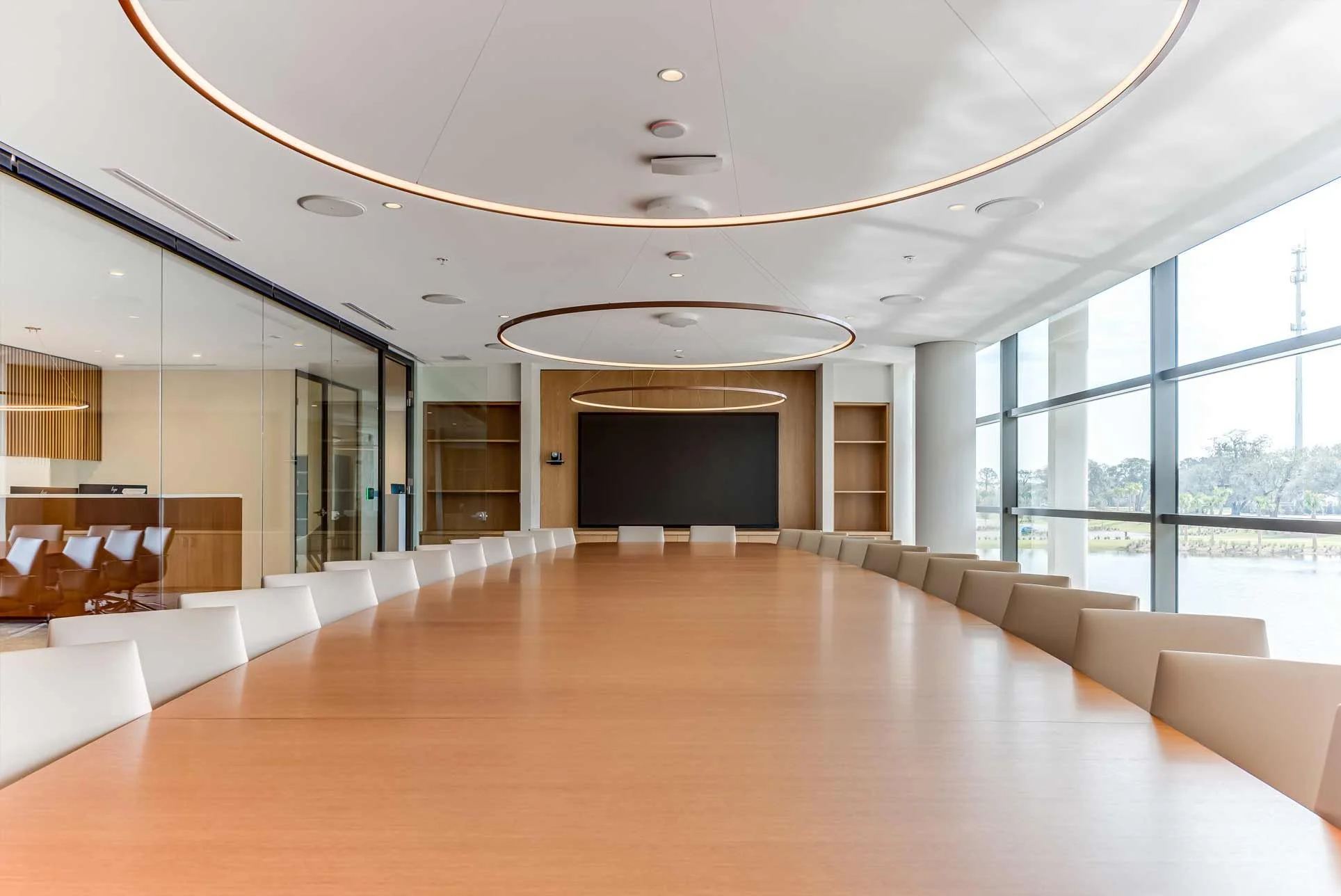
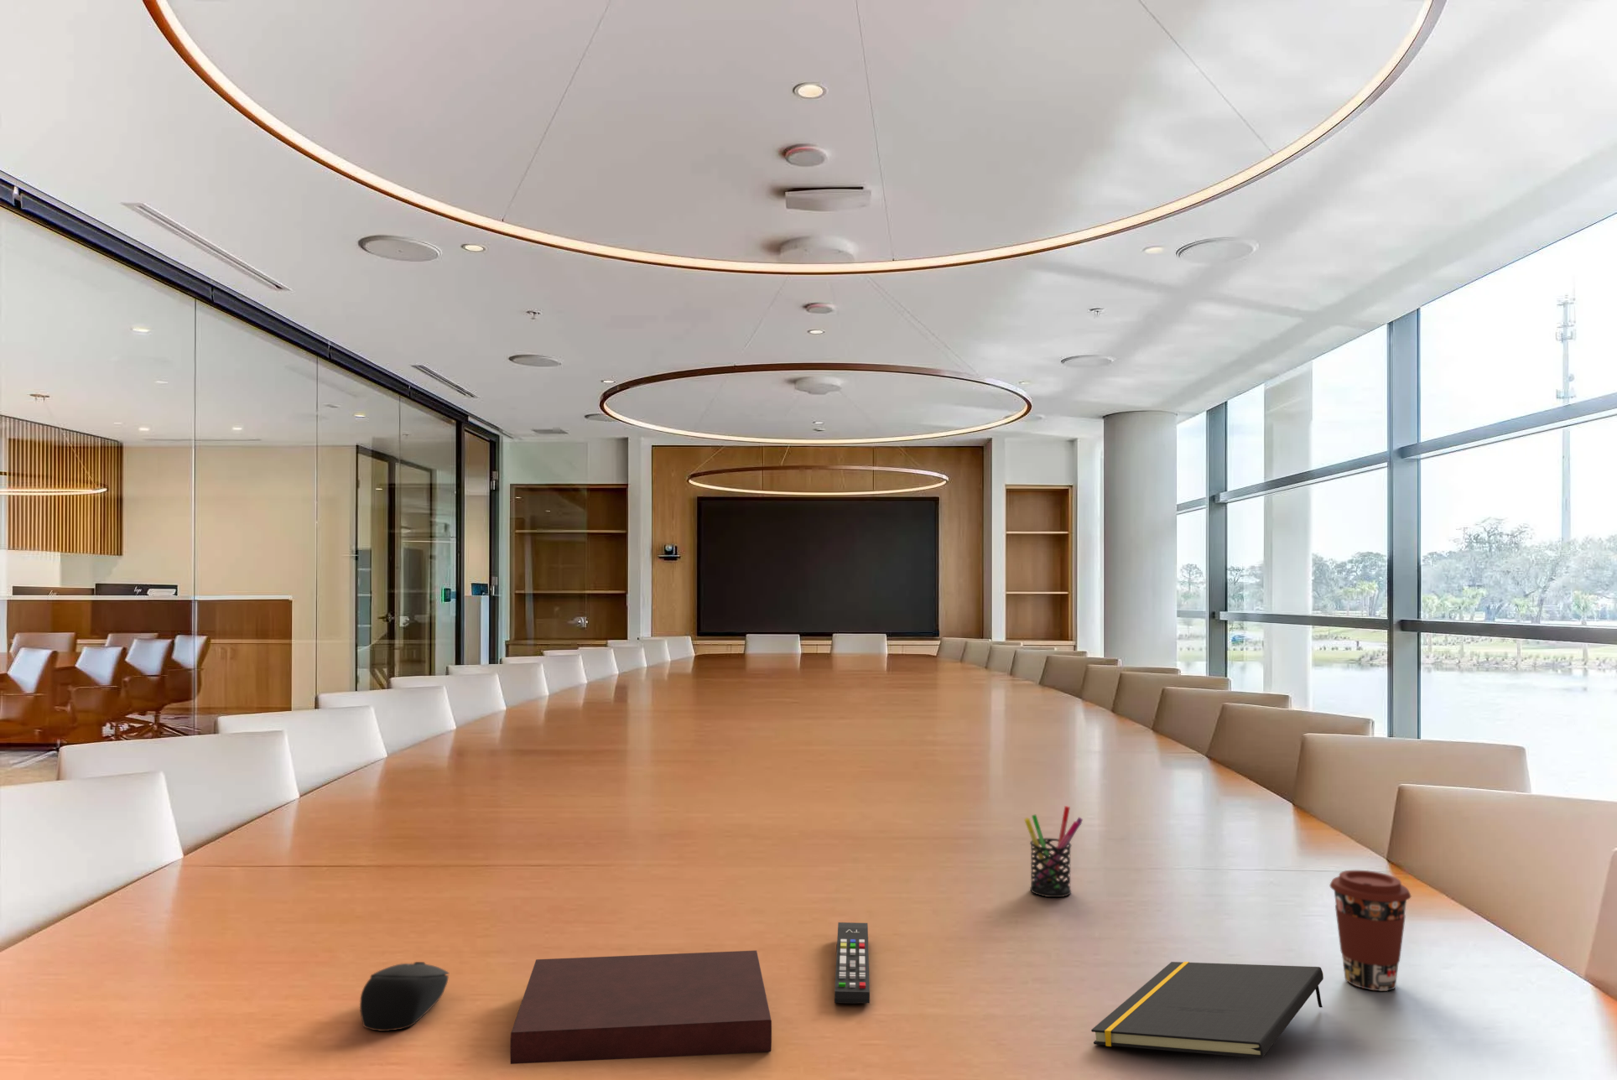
+ coffee cup [1329,869,1412,992]
+ notebook [509,950,773,1064]
+ remote control [833,922,871,1004]
+ computer mouse [359,961,450,1032]
+ pen holder [1024,805,1084,898]
+ notepad [1090,961,1324,1060]
